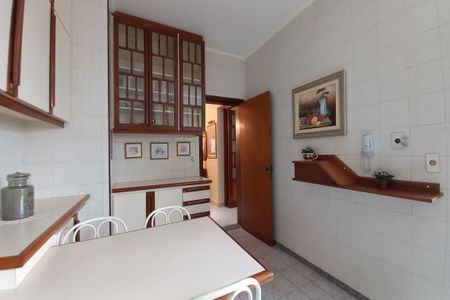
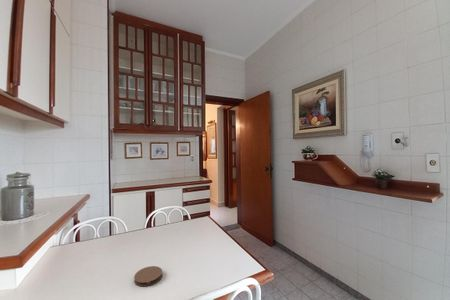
+ coaster [133,265,163,287]
